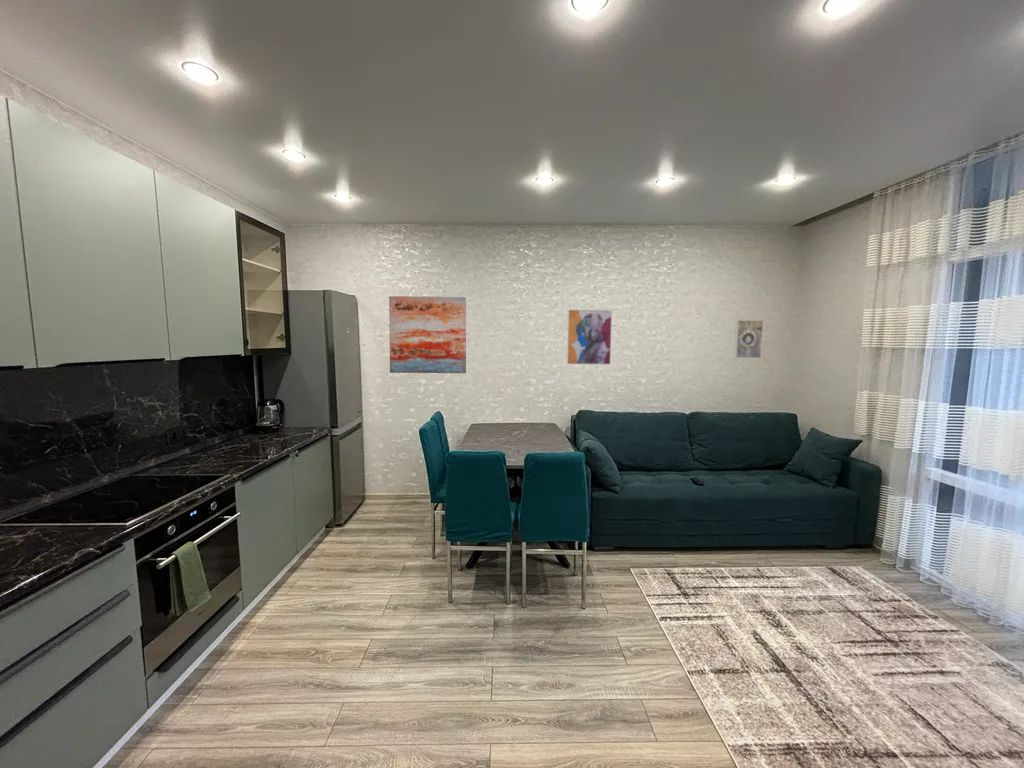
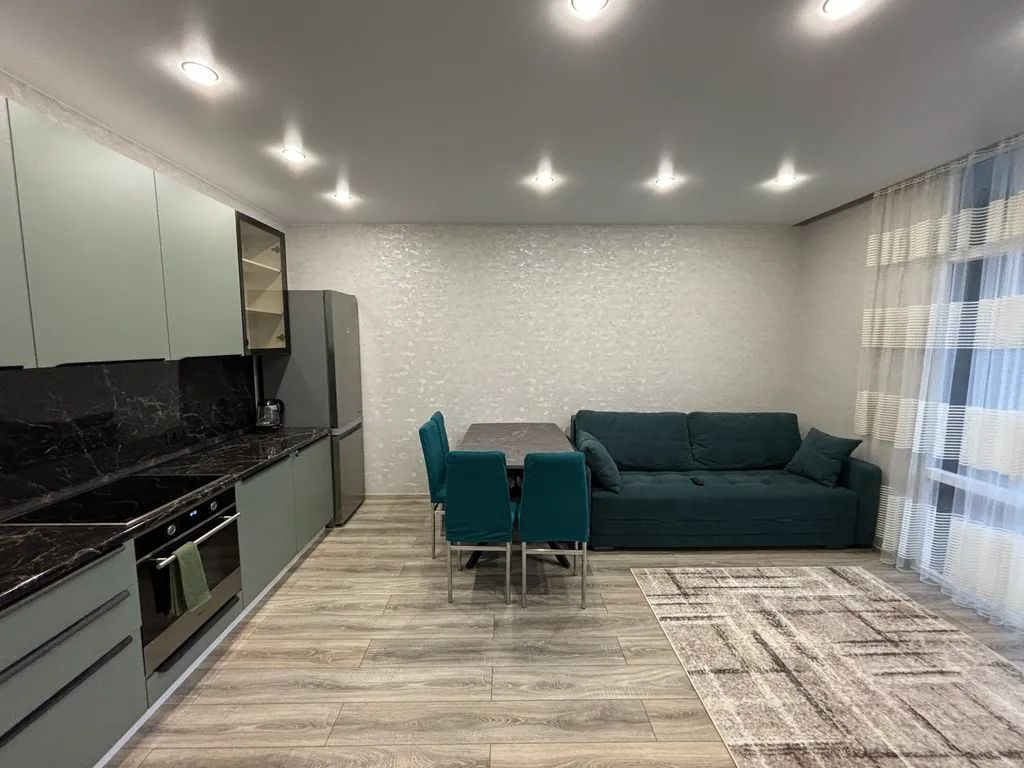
- wall art [565,308,614,366]
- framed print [733,319,764,359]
- wall art [388,295,467,374]
